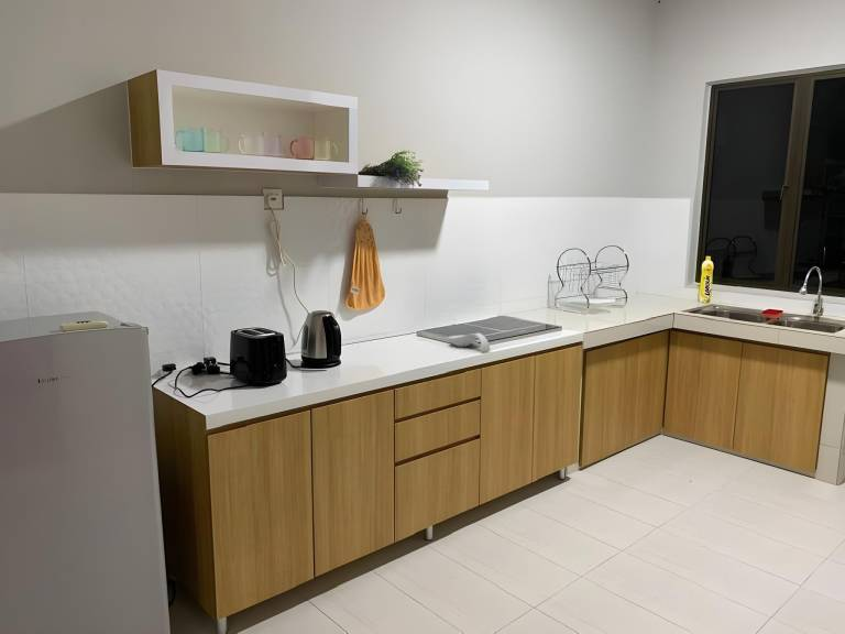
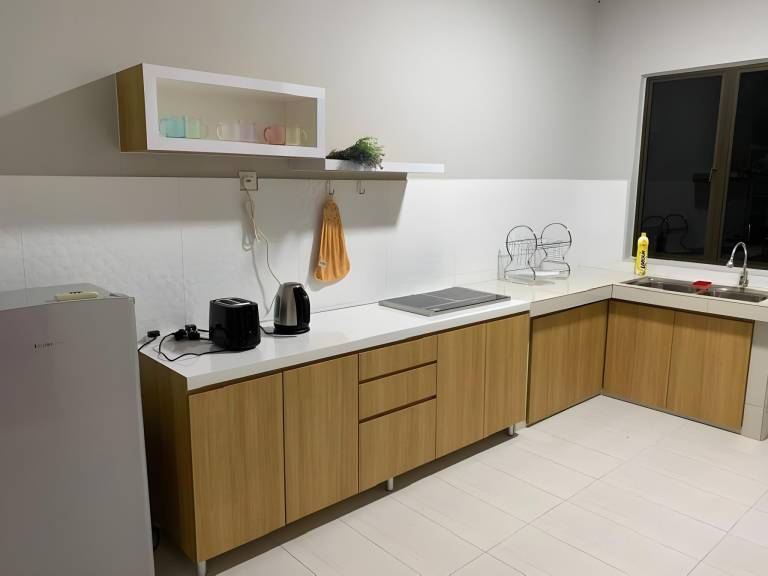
- spoon rest [447,331,491,353]
